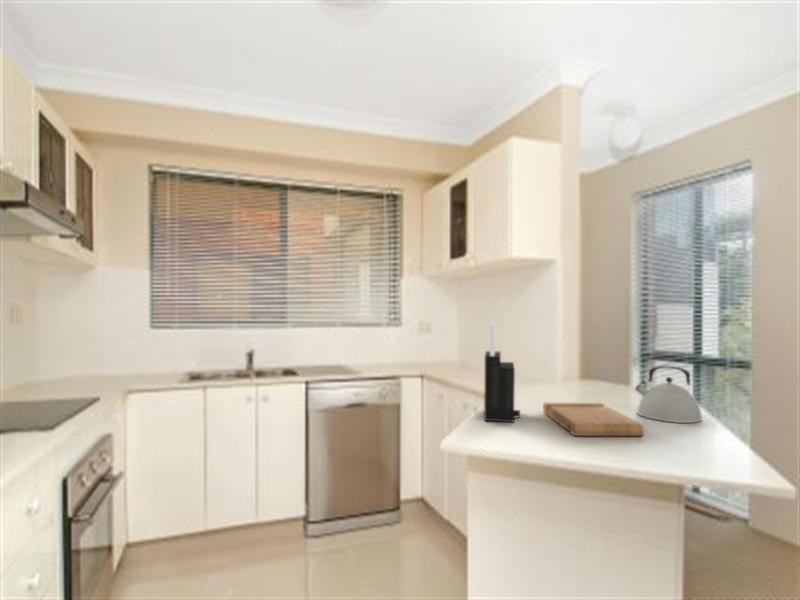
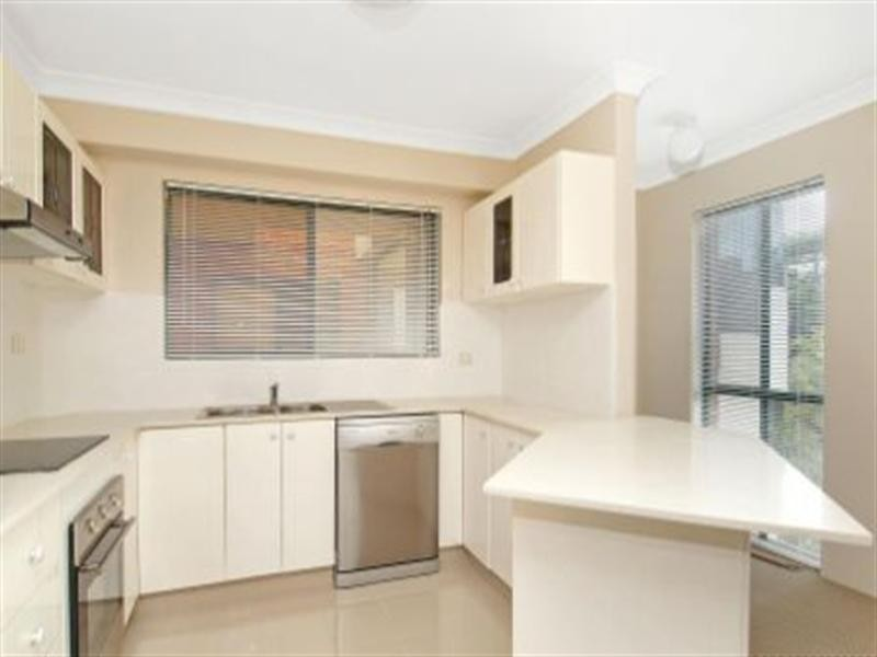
- knife block [483,321,521,423]
- kettle [634,365,703,424]
- cutting board [542,402,645,437]
